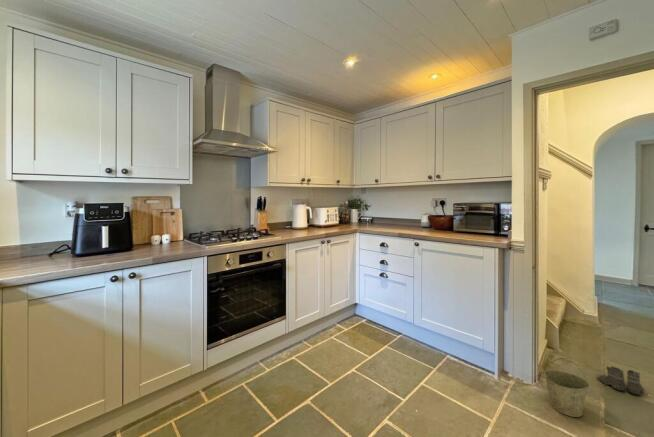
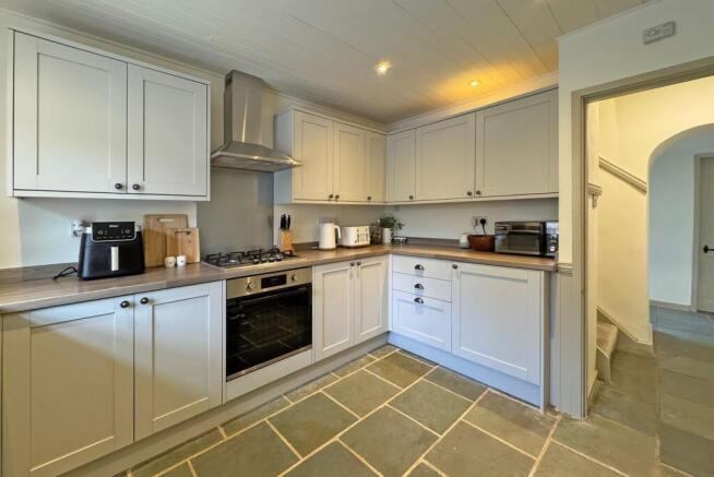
- bucket [543,357,590,418]
- boots [596,365,647,396]
